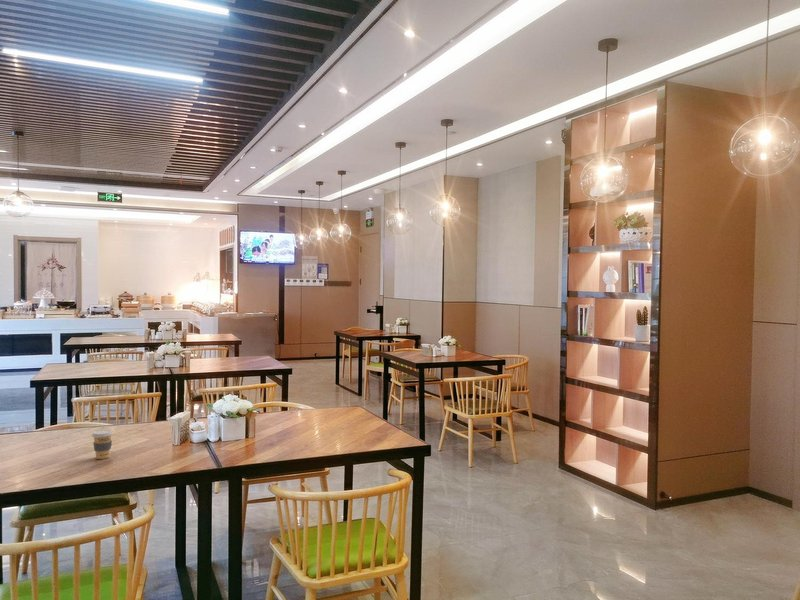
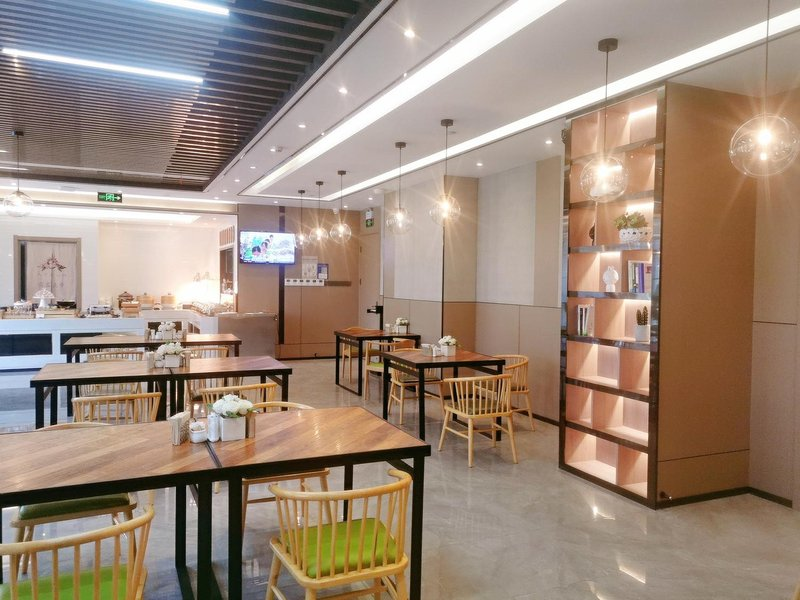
- coffee cup [91,429,114,460]
